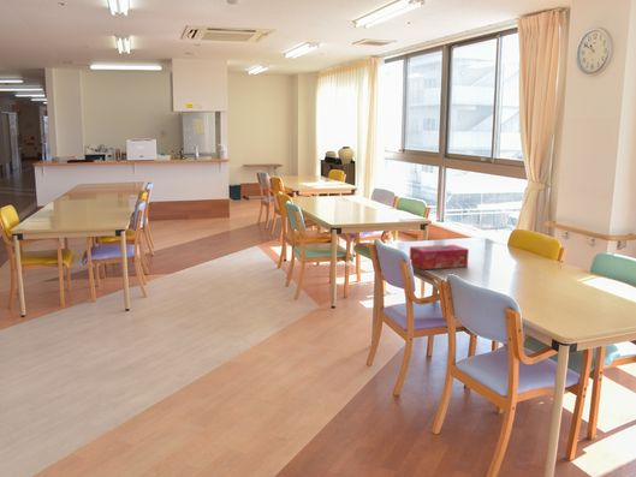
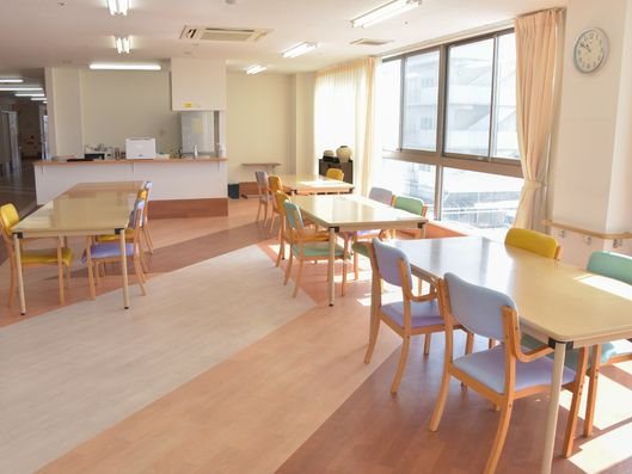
- tissue box [409,244,470,270]
